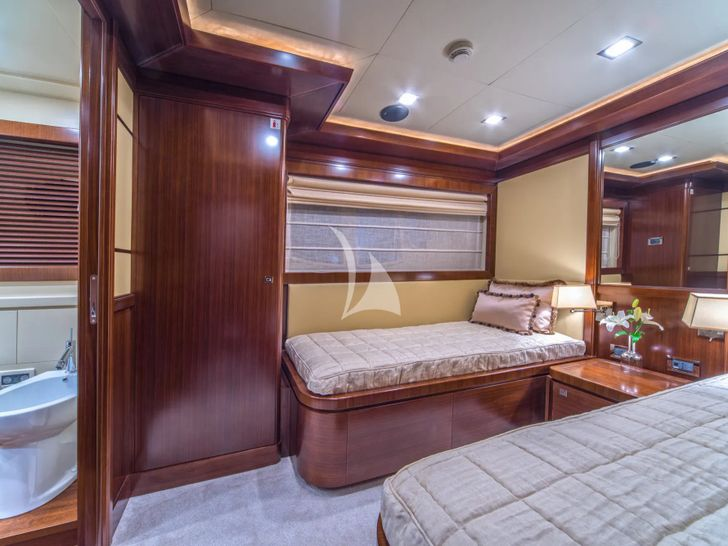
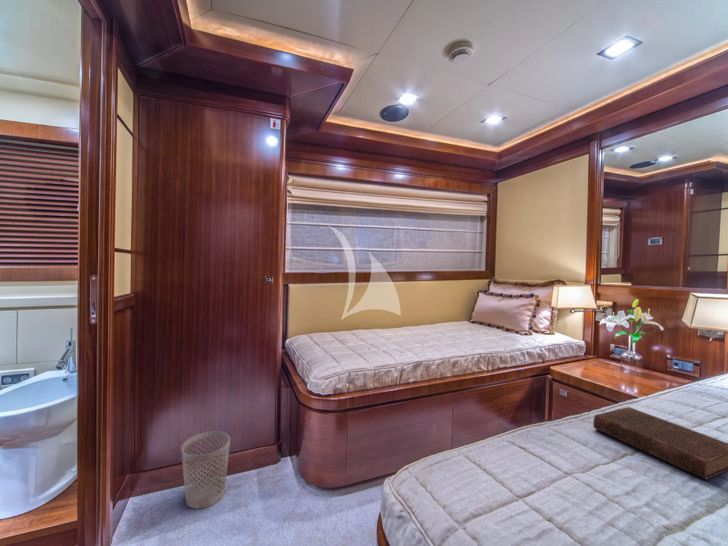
+ wastebasket [180,430,231,510]
+ book [592,406,728,481]
